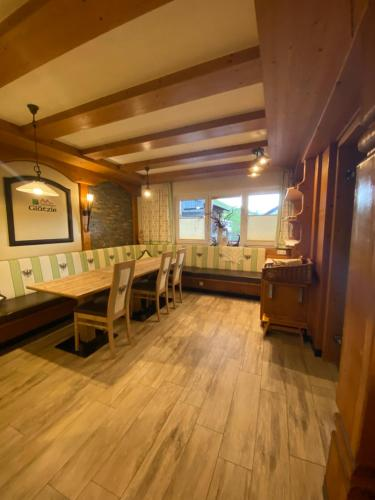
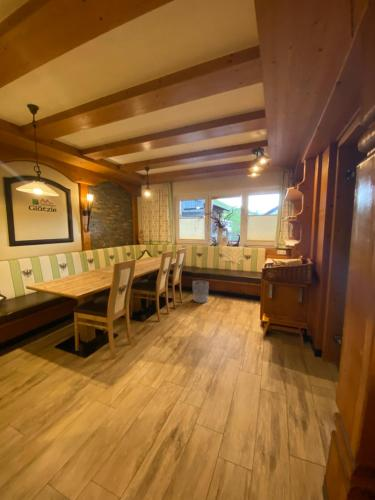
+ waste bin [192,279,210,304]
